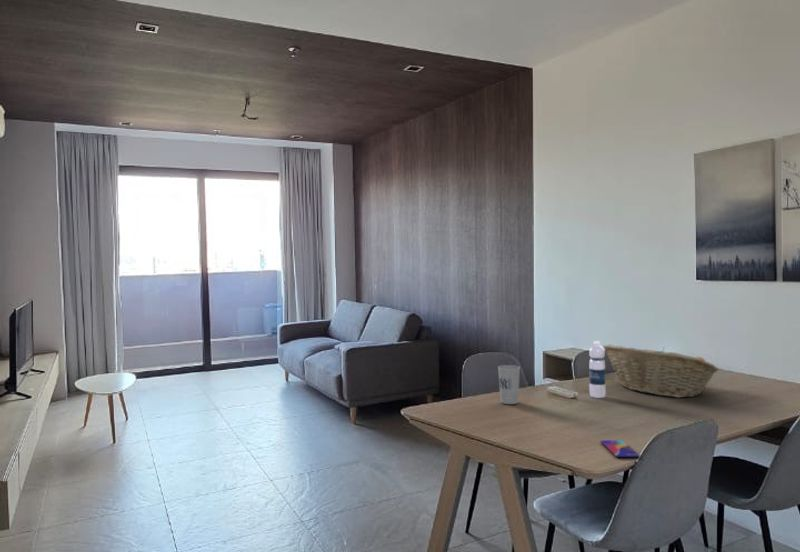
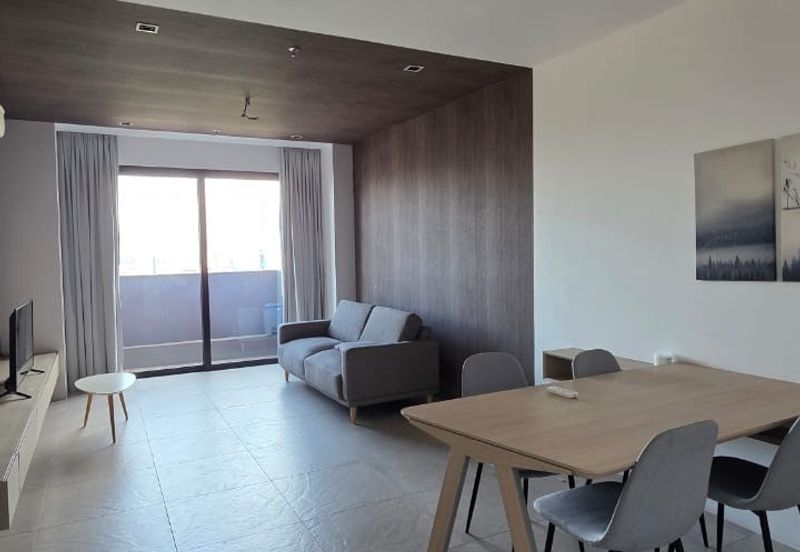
- water bottle [588,340,606,399]
- smartphone [600,439,641,459]
- fruit basket [602,344,720,399]
- cup [497,364,521,405]
